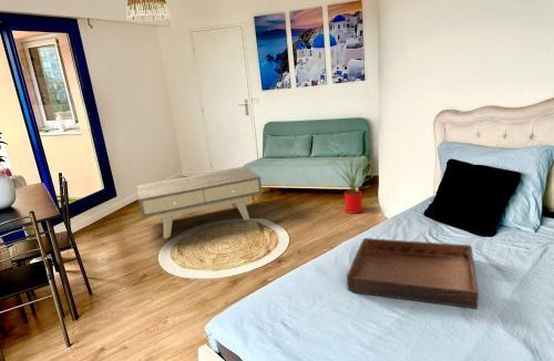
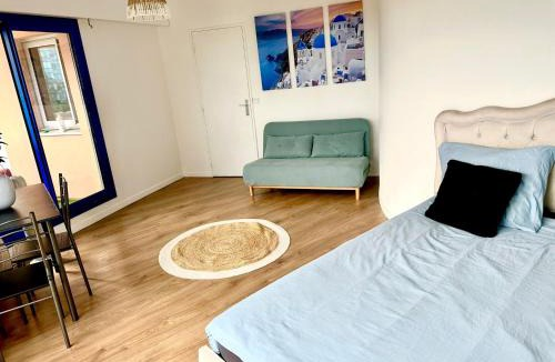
- coffee table [136,165,264,239]
- serving tray [346,237,480,310]
- house plant [329,147,377,215]
